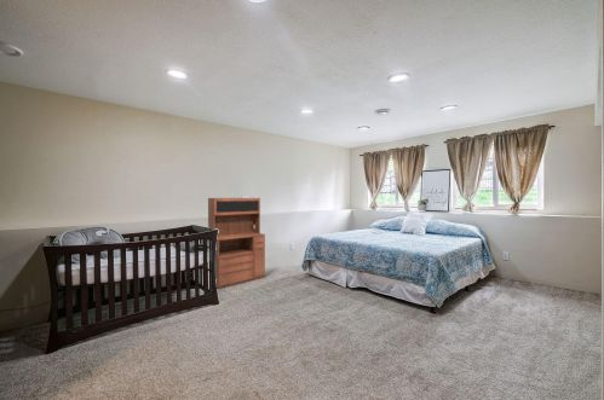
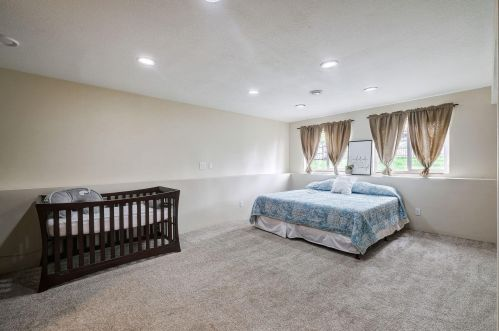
- shelving unit [207,197,266,290]
